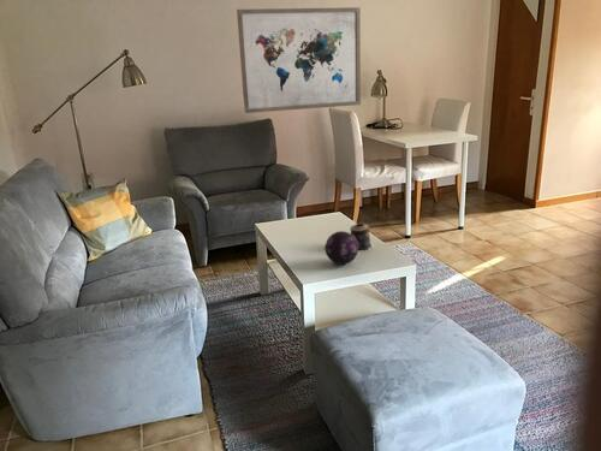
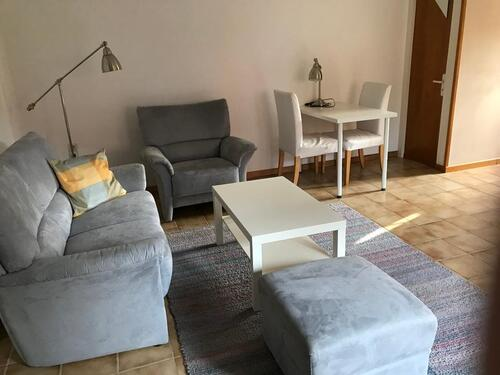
- candle [349,222,374,251]
- wall art [236,6,362,114]
- decorative orb [323,230,359,266]
